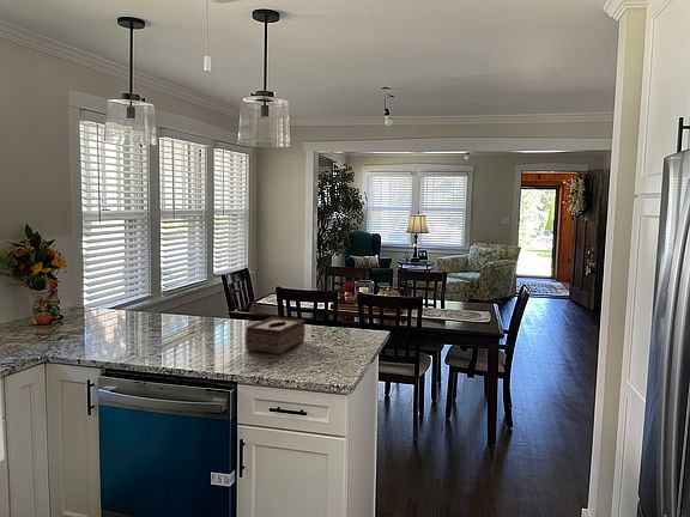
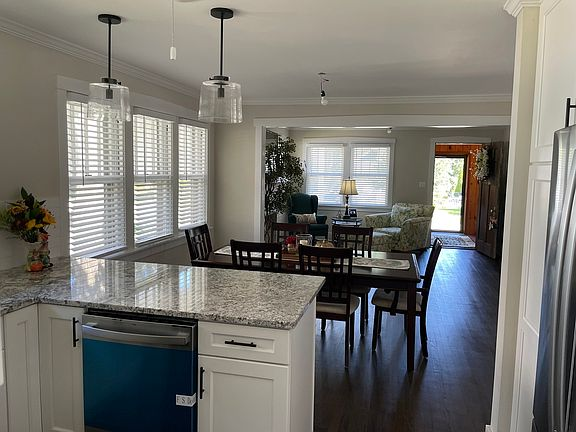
- tissue box [244,316,307,355]
